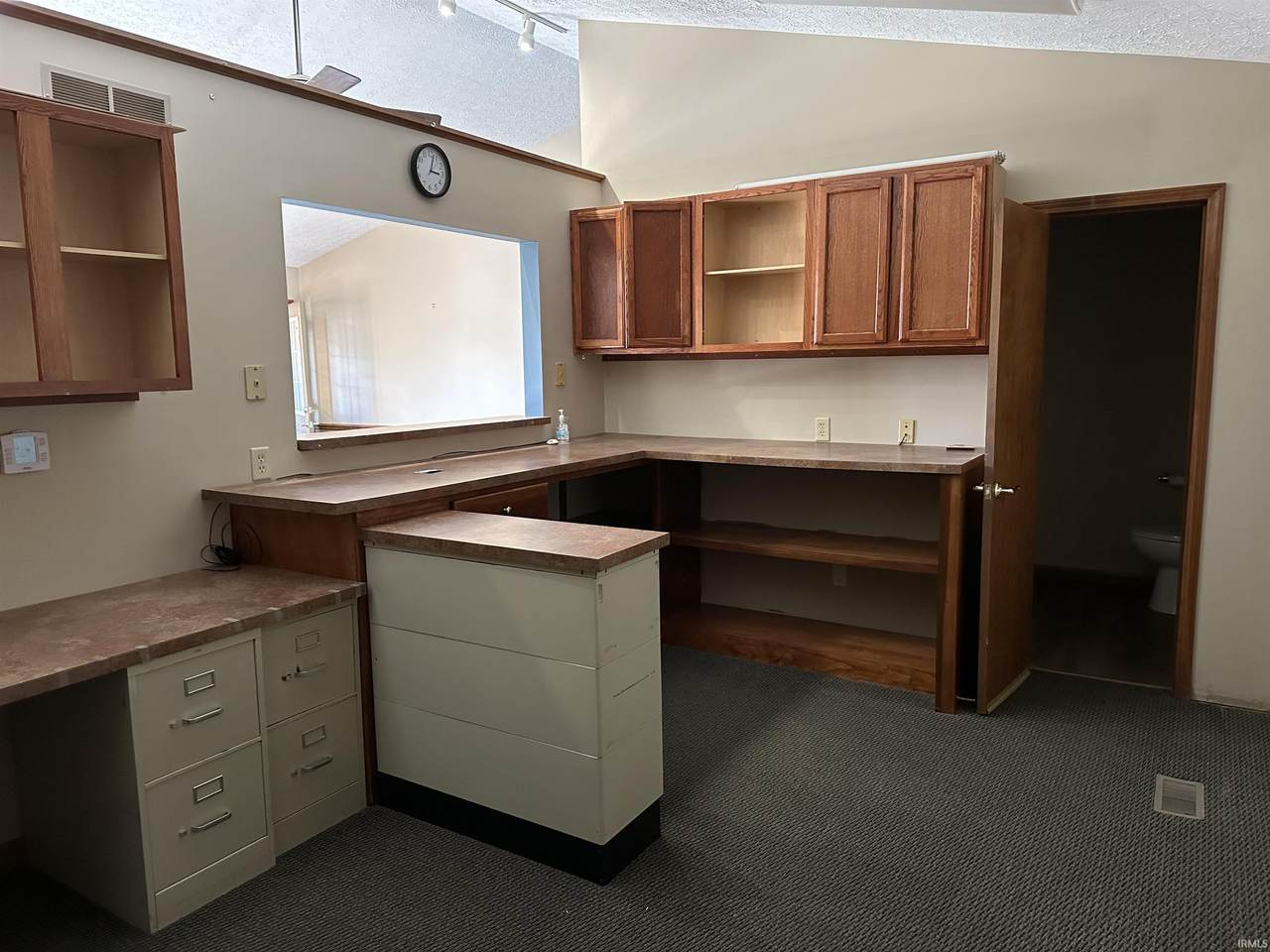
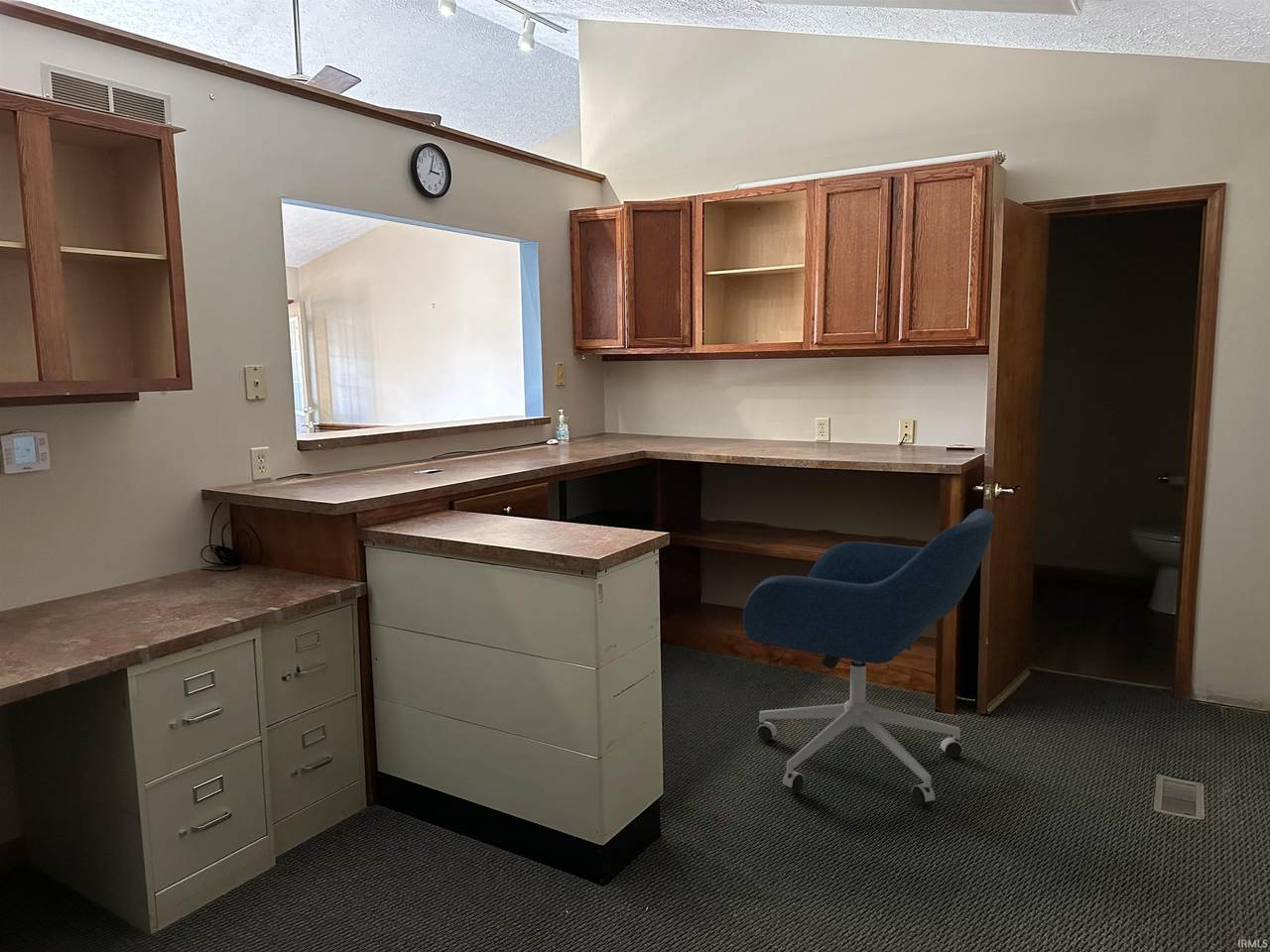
+ office chair [742,508,996,806]
